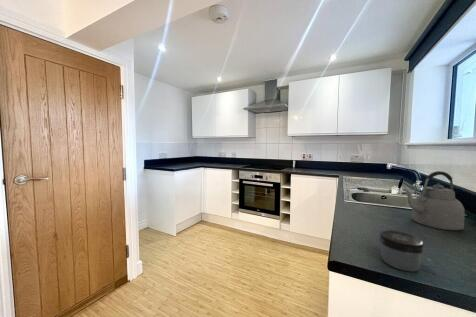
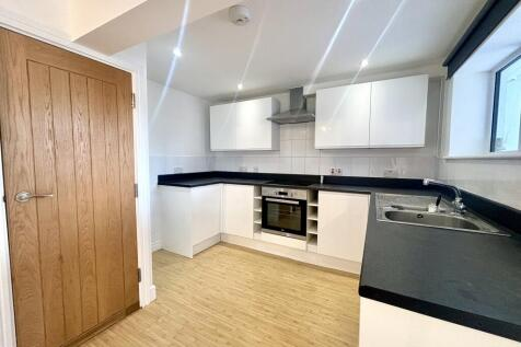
- kettle [401,170,466,231]
- jar [378,230,425,272]
